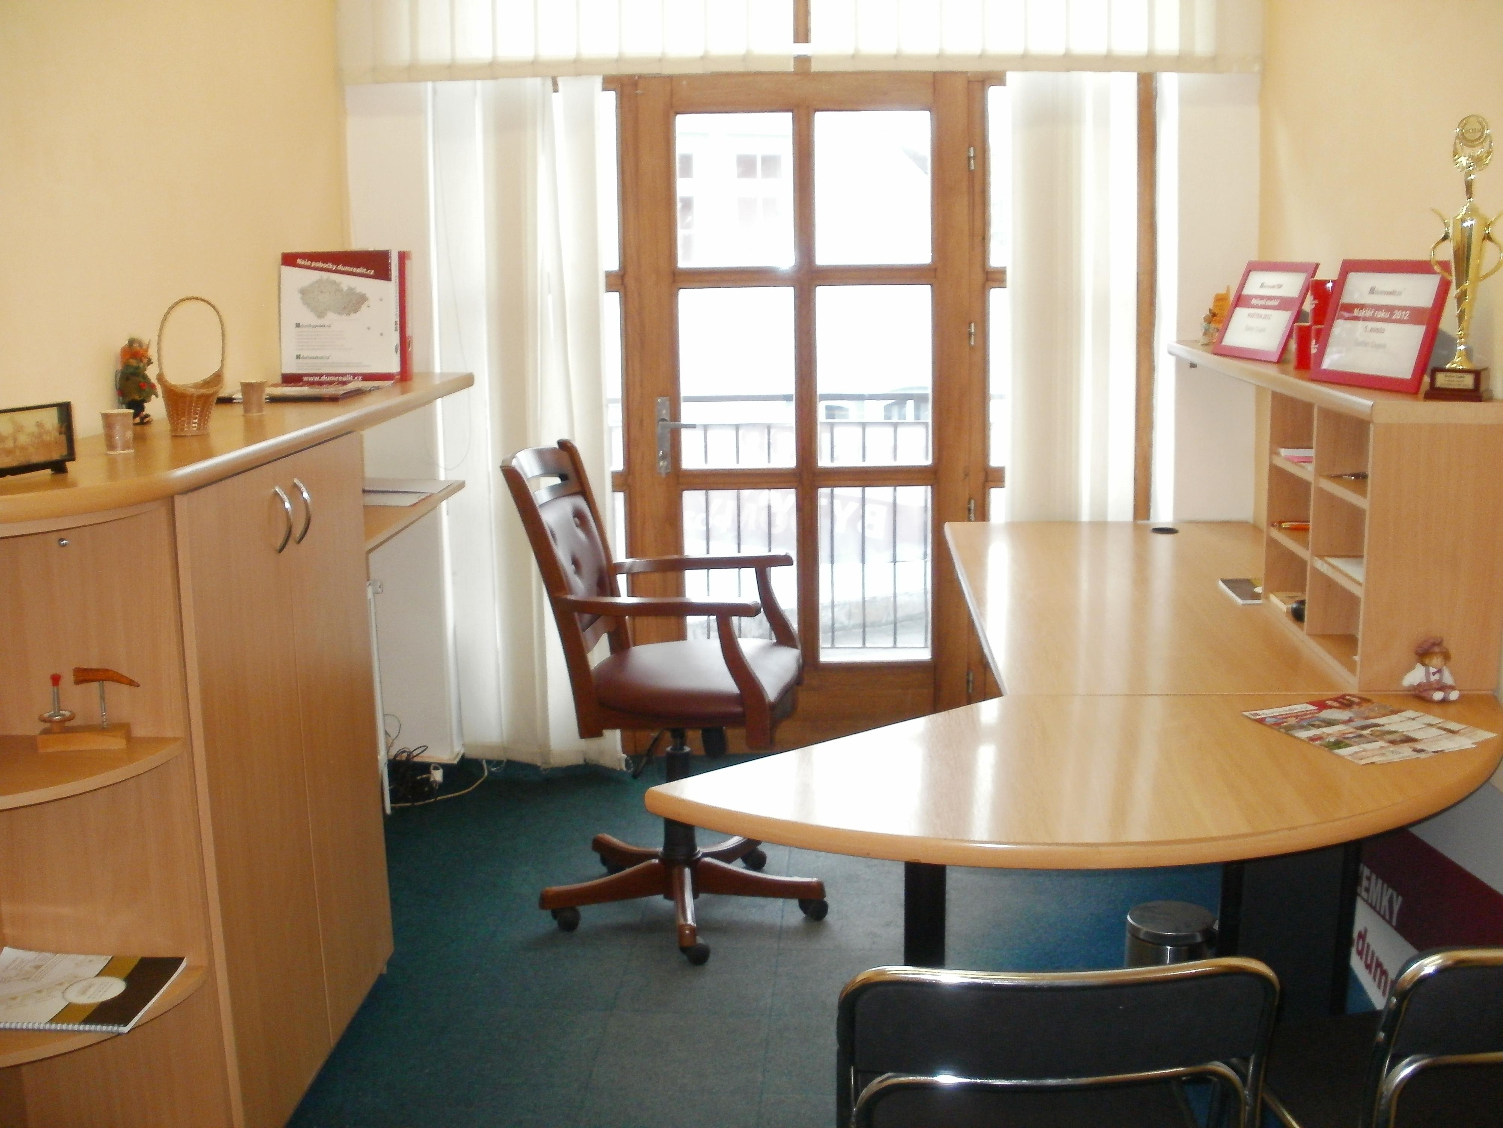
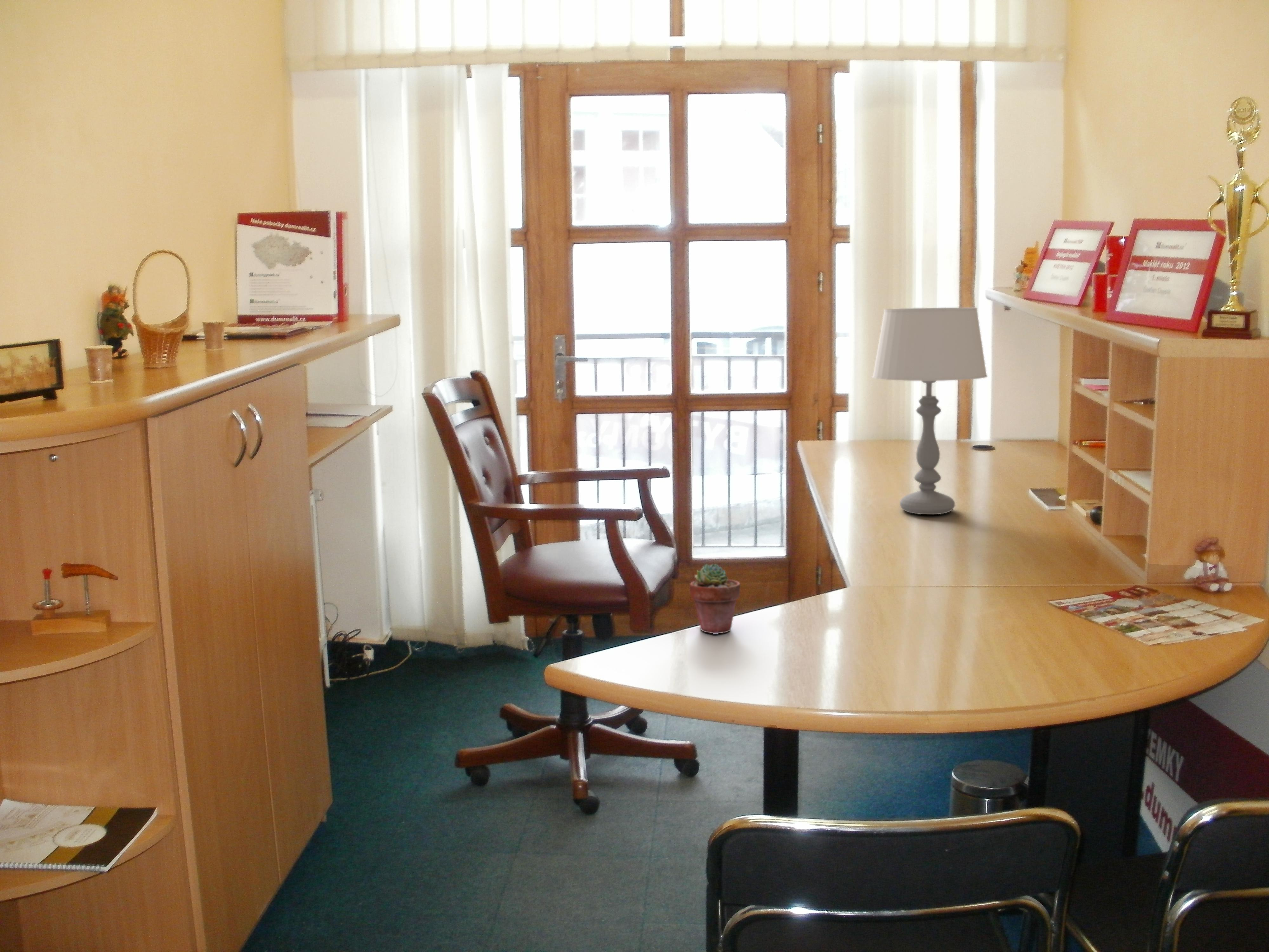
+ potted succulent [689,563,741,634]
+ table lamp [872,307,988,515]
